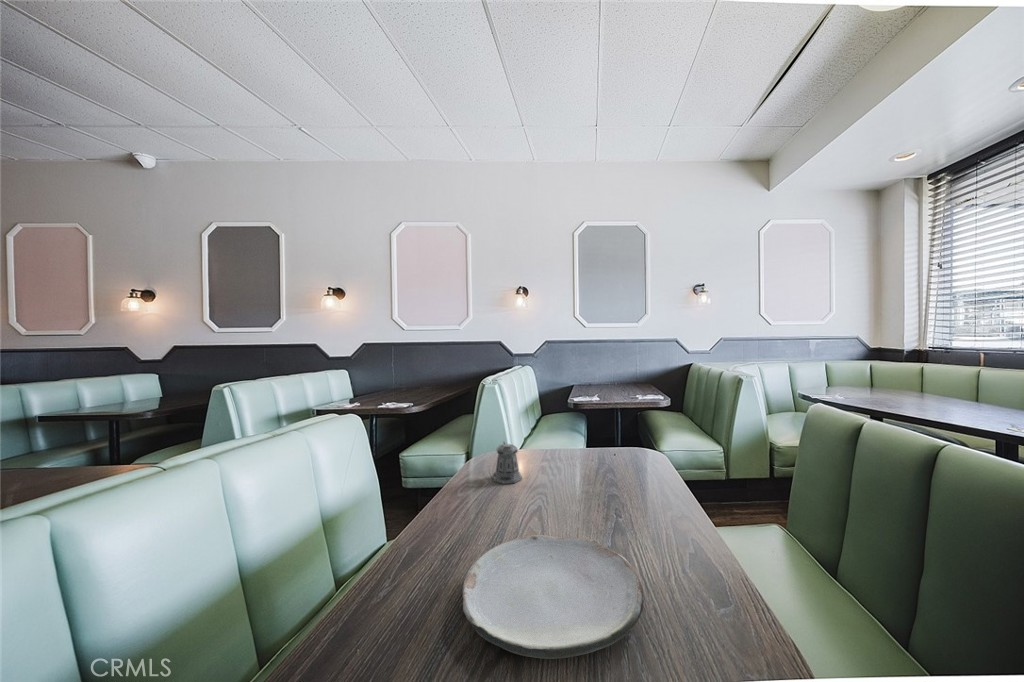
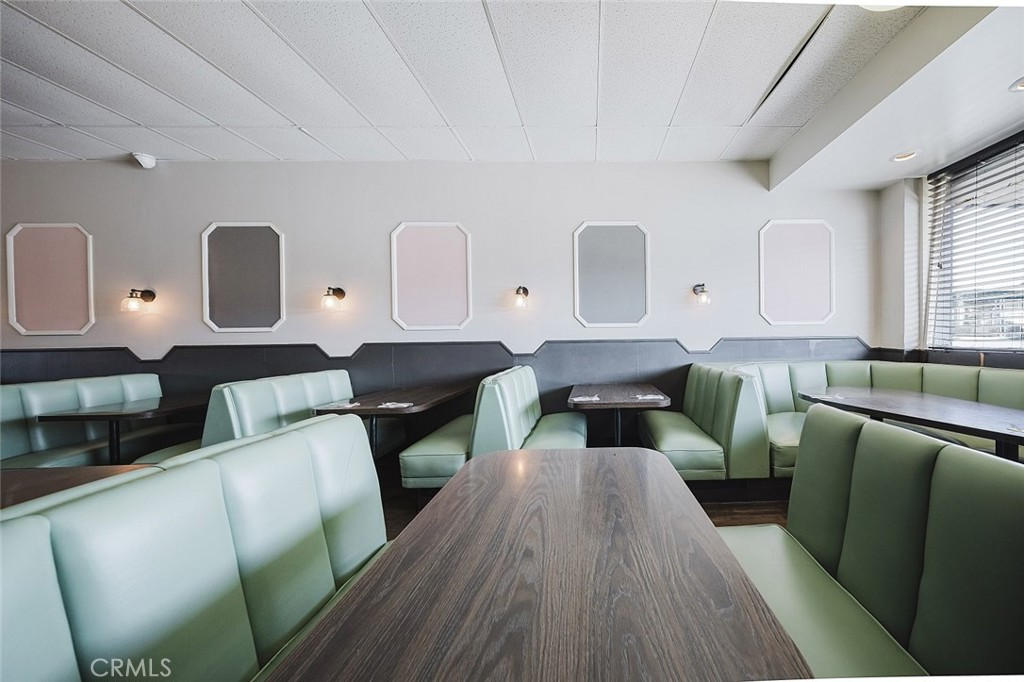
- plate [461,534,645,660]
- pepper shaker [492,441,523,485]
